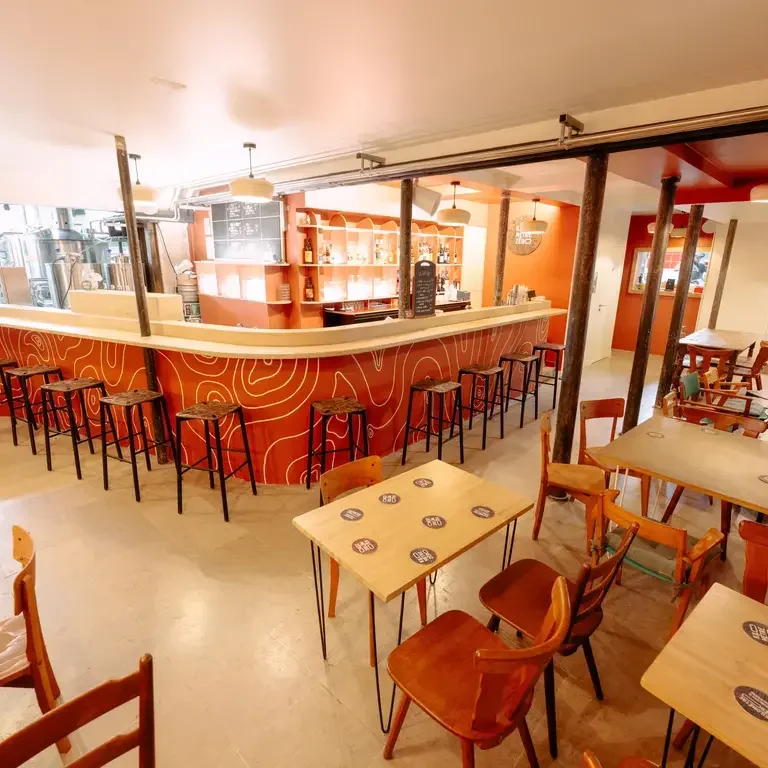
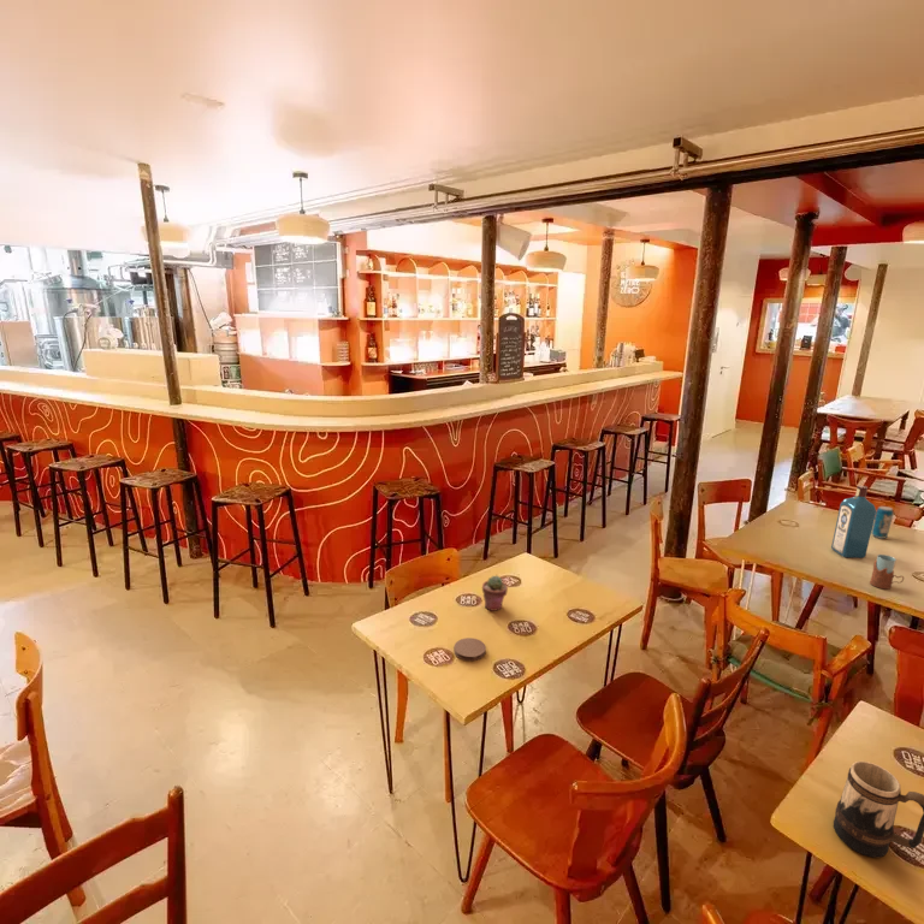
+ potted succulent [481,574,509,612]
+ beverage can [871,505,894,540]
+ liquor [830,484,877,559]
+ beer mug [833,760,924,859]
+ drinking glass [869,553,905,591]
+ coaster [452,636,487,662]
